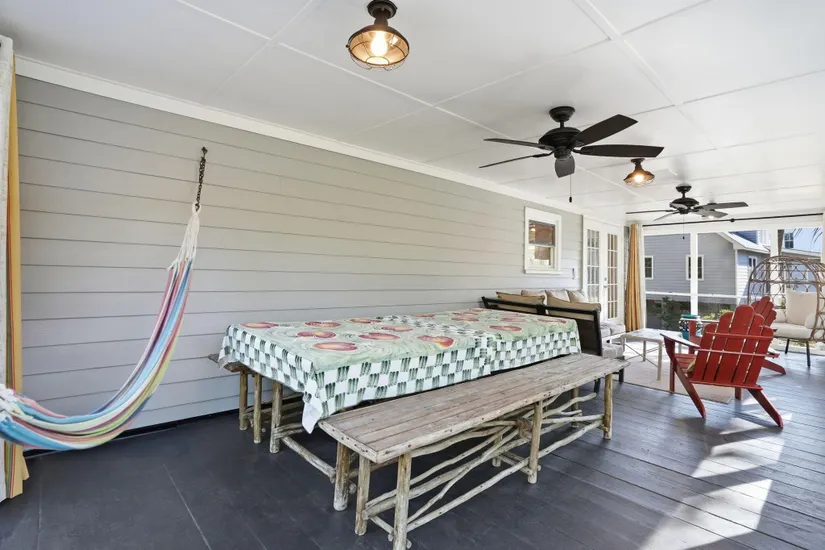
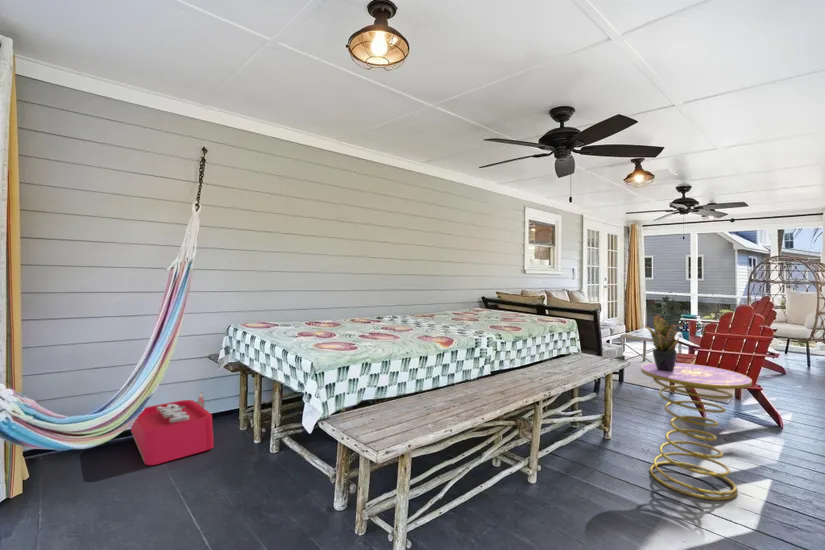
+ potted plant [642,314,685,371]
+ storage bin [130,391,215,466]
+ side table [640,362,753,501]
